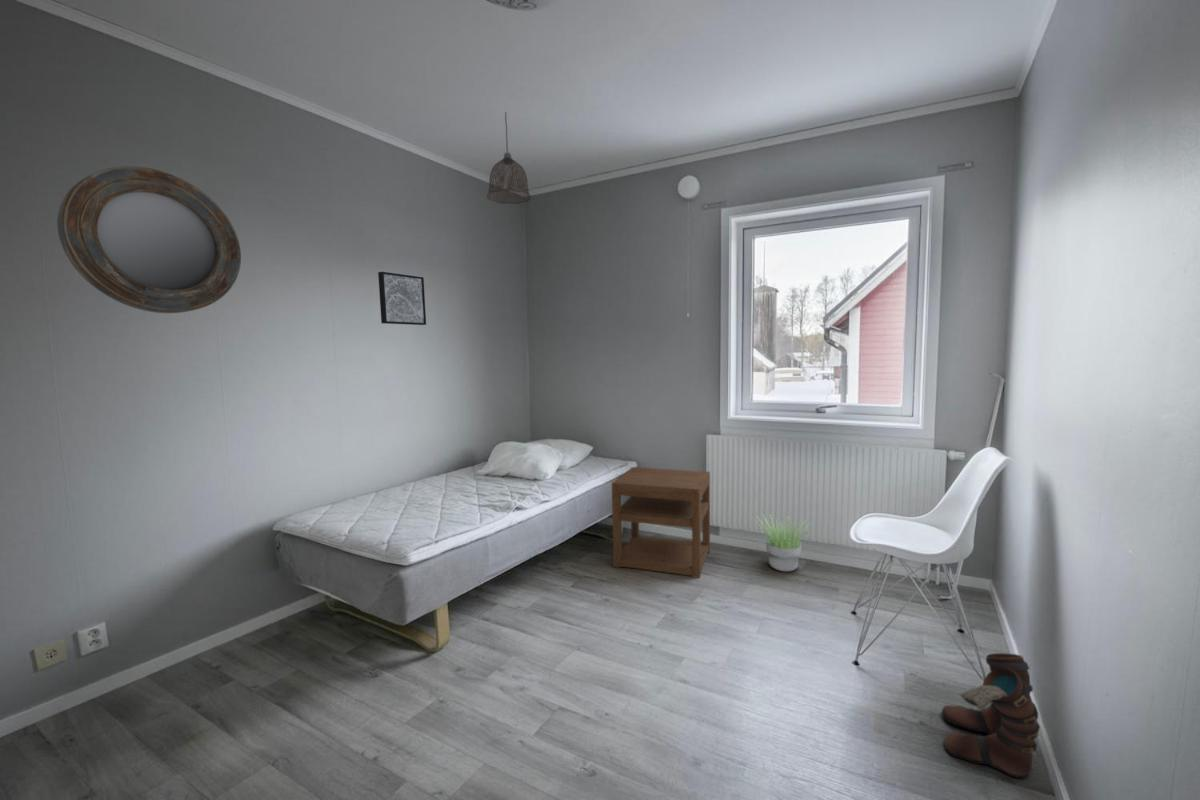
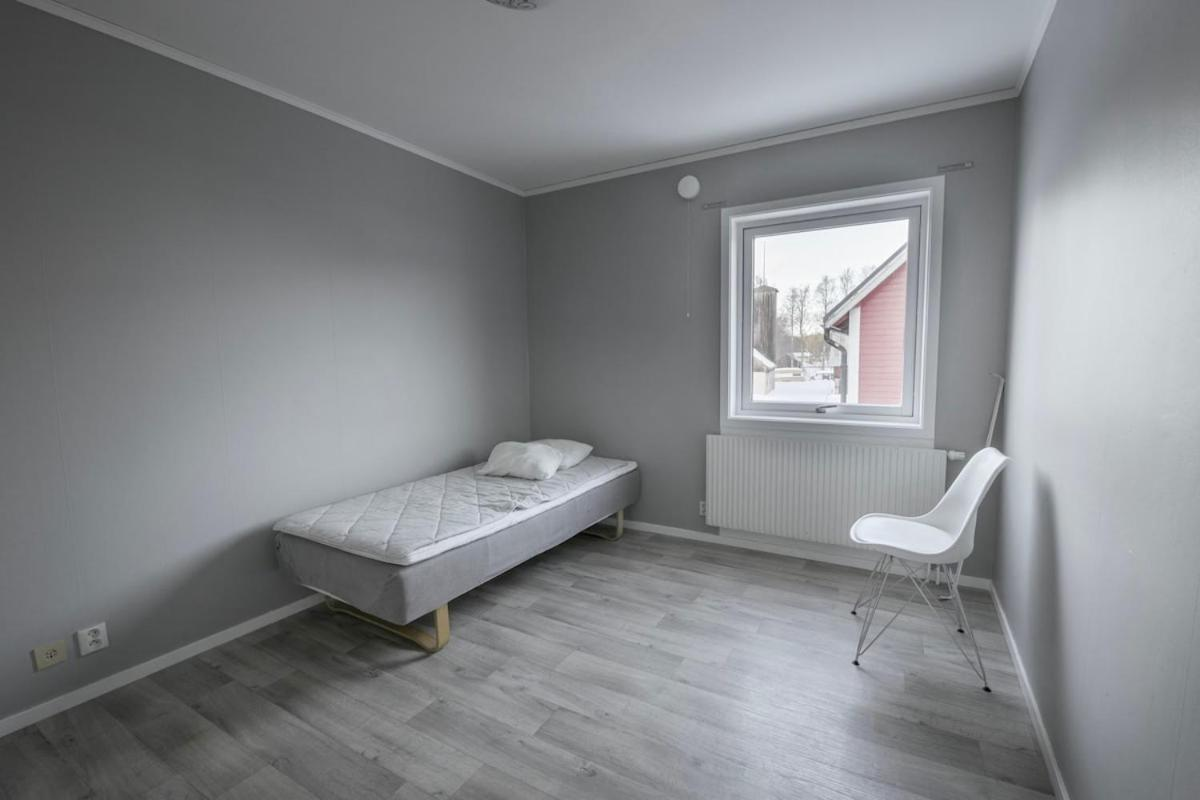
- pendant lamp [486,111,532,205]
- potted plant [756,514,813,572]
- nightstand [611,466,711,579]
- wall art [377,271,427,326]
- boots [941,652,1041,779]
- home mirror [56,165,242,314]
